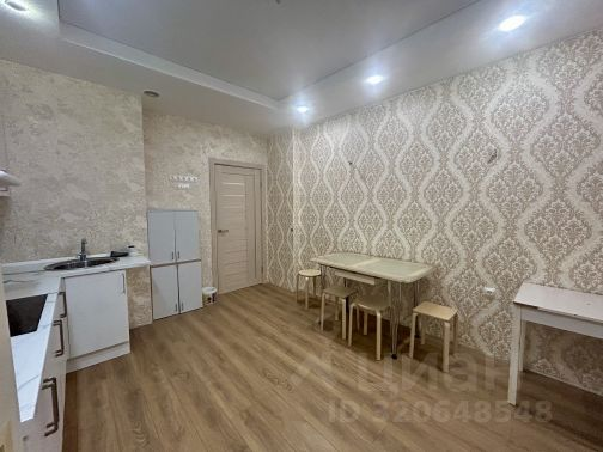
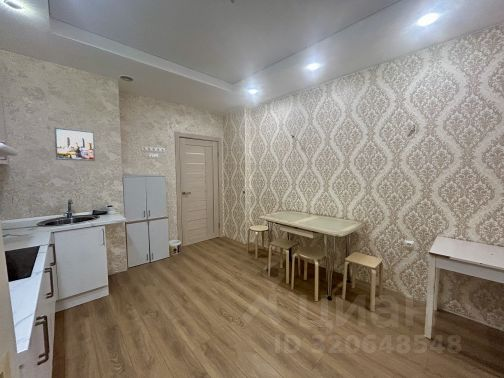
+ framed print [54,126,96,162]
